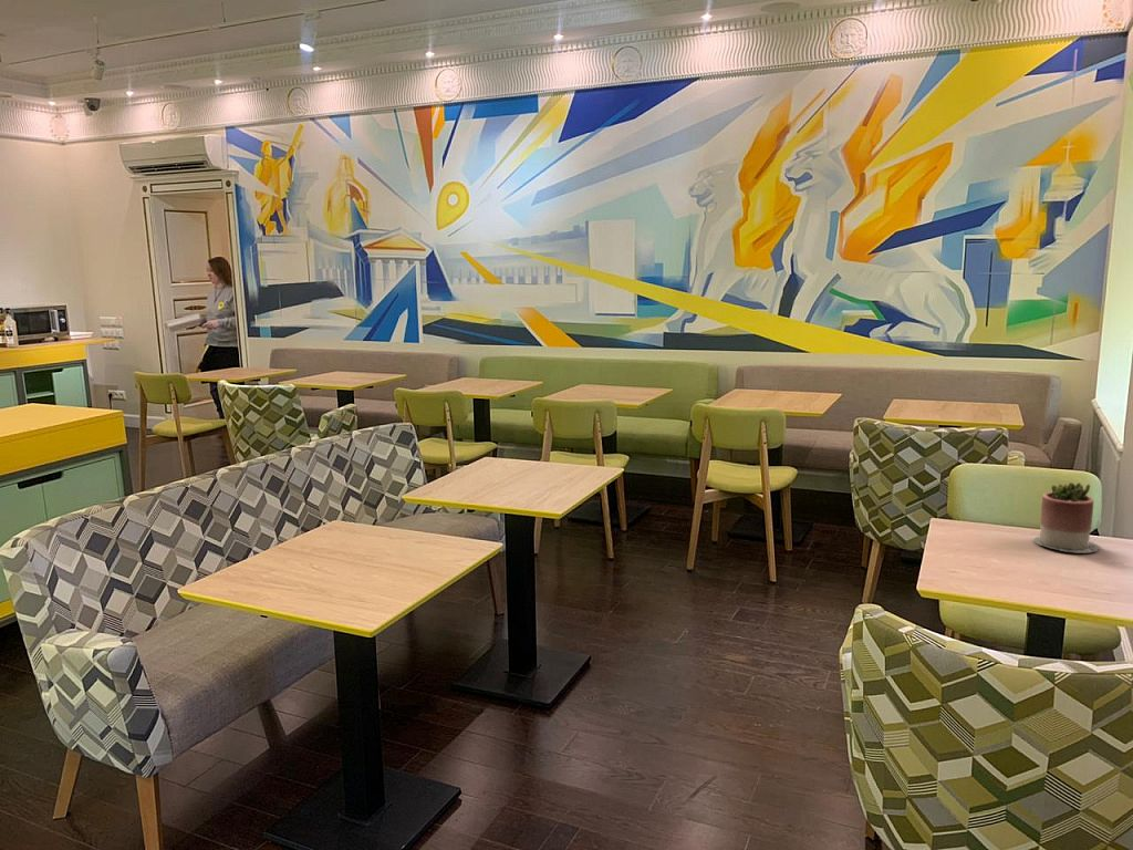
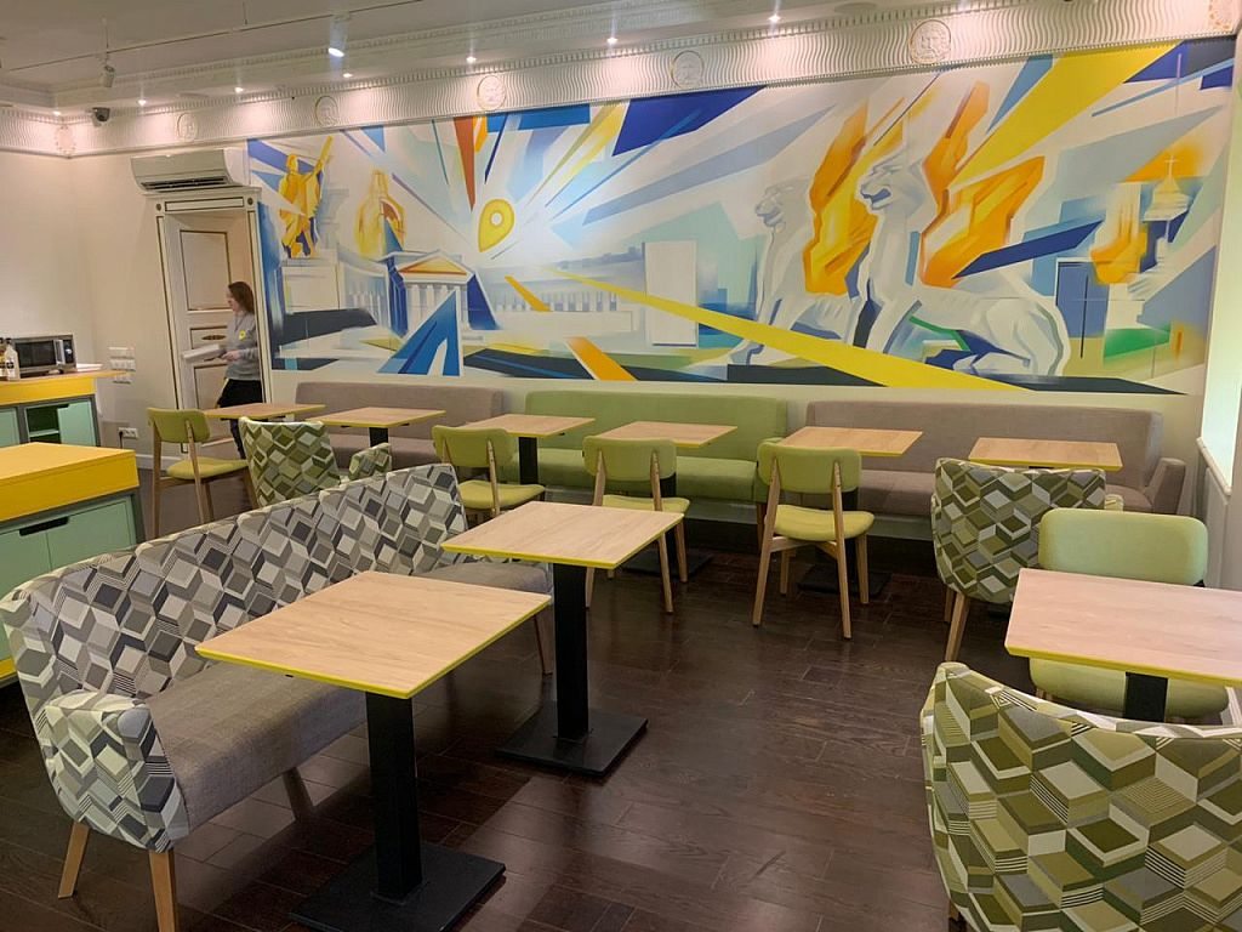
- succulent planter [1032,481,1101,554]
